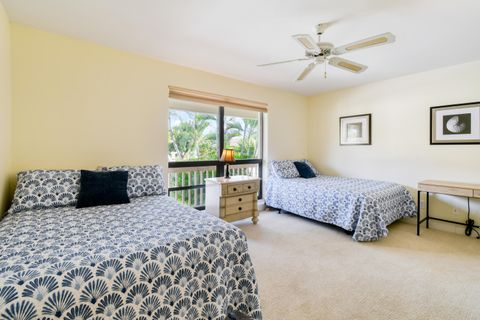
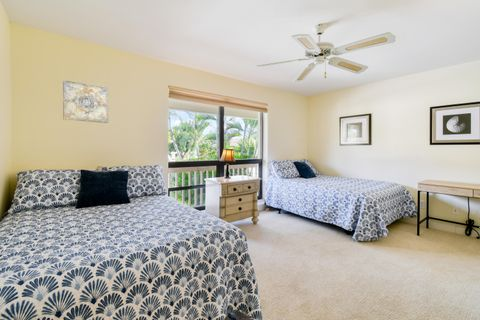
+ wall art [62,79,109,124]
